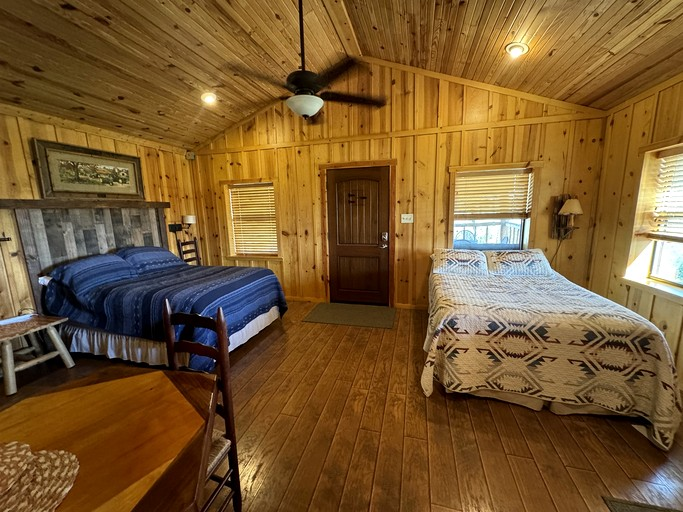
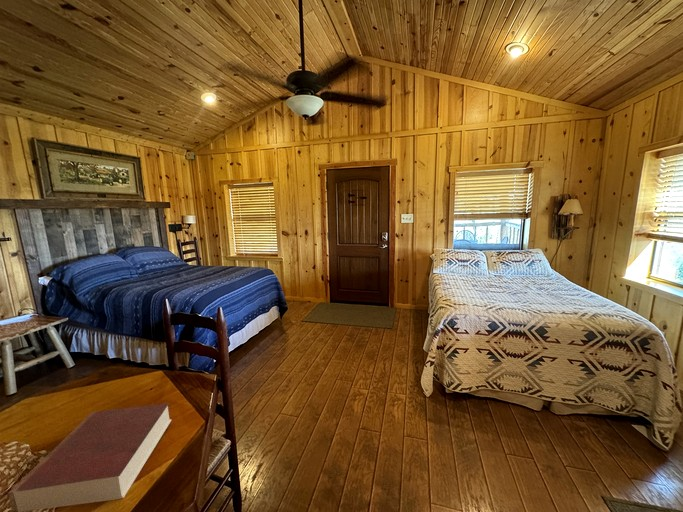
+ book [7,402,172,512]
